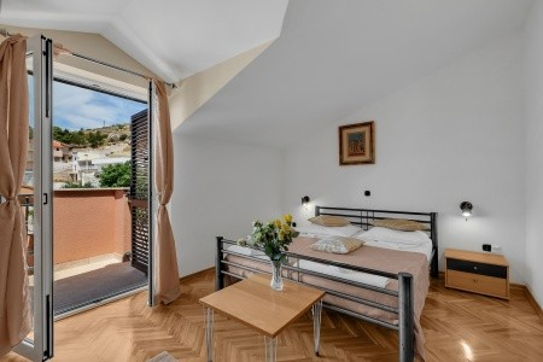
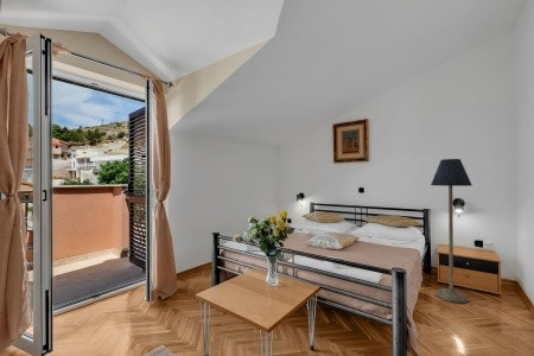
+ floor lamp [430,158,472,304]
